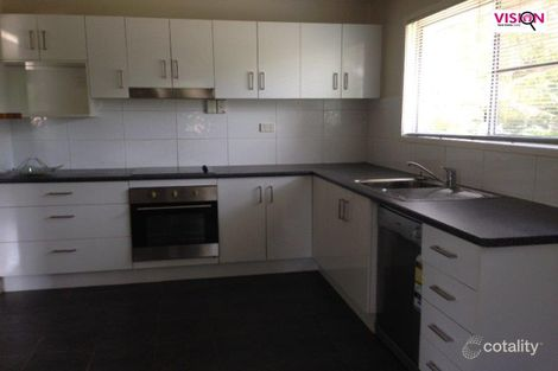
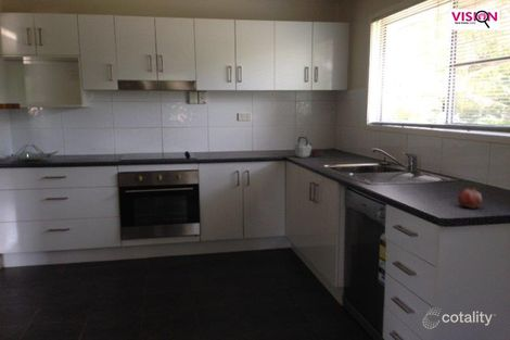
+ fruit [457,184,483,210]
+ kettle [293,136,323,159]
